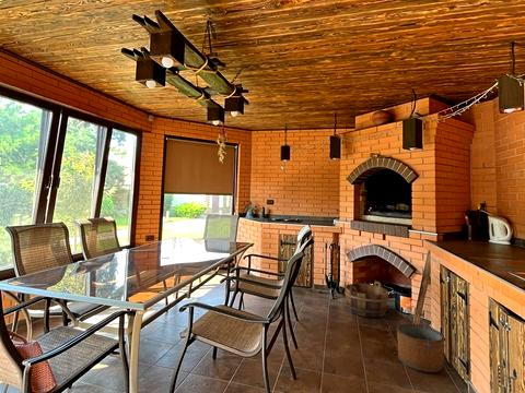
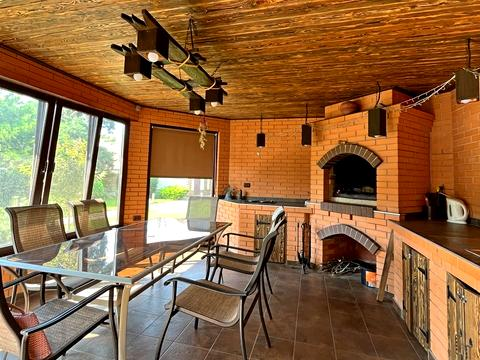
- wooden bucket [343,281,389,319]
- bucket [396,307,445,373]
